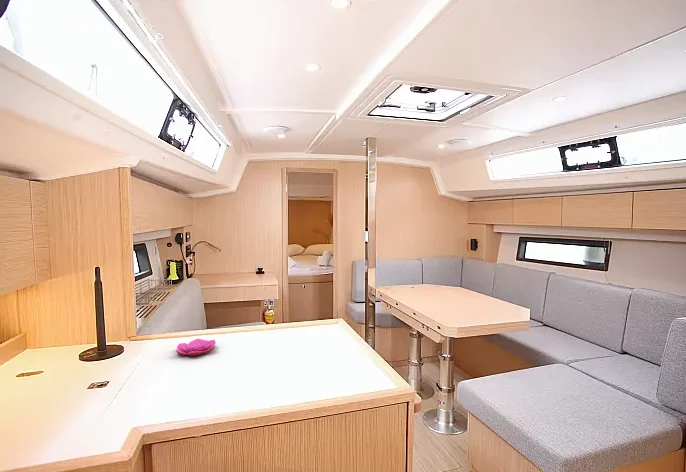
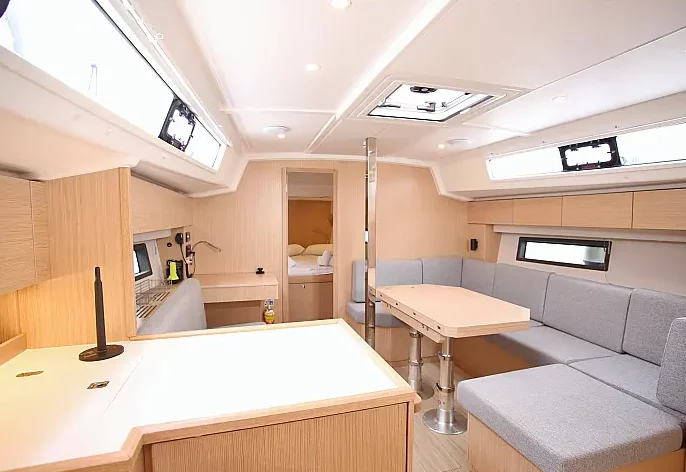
- flower [175,338,216,357]
